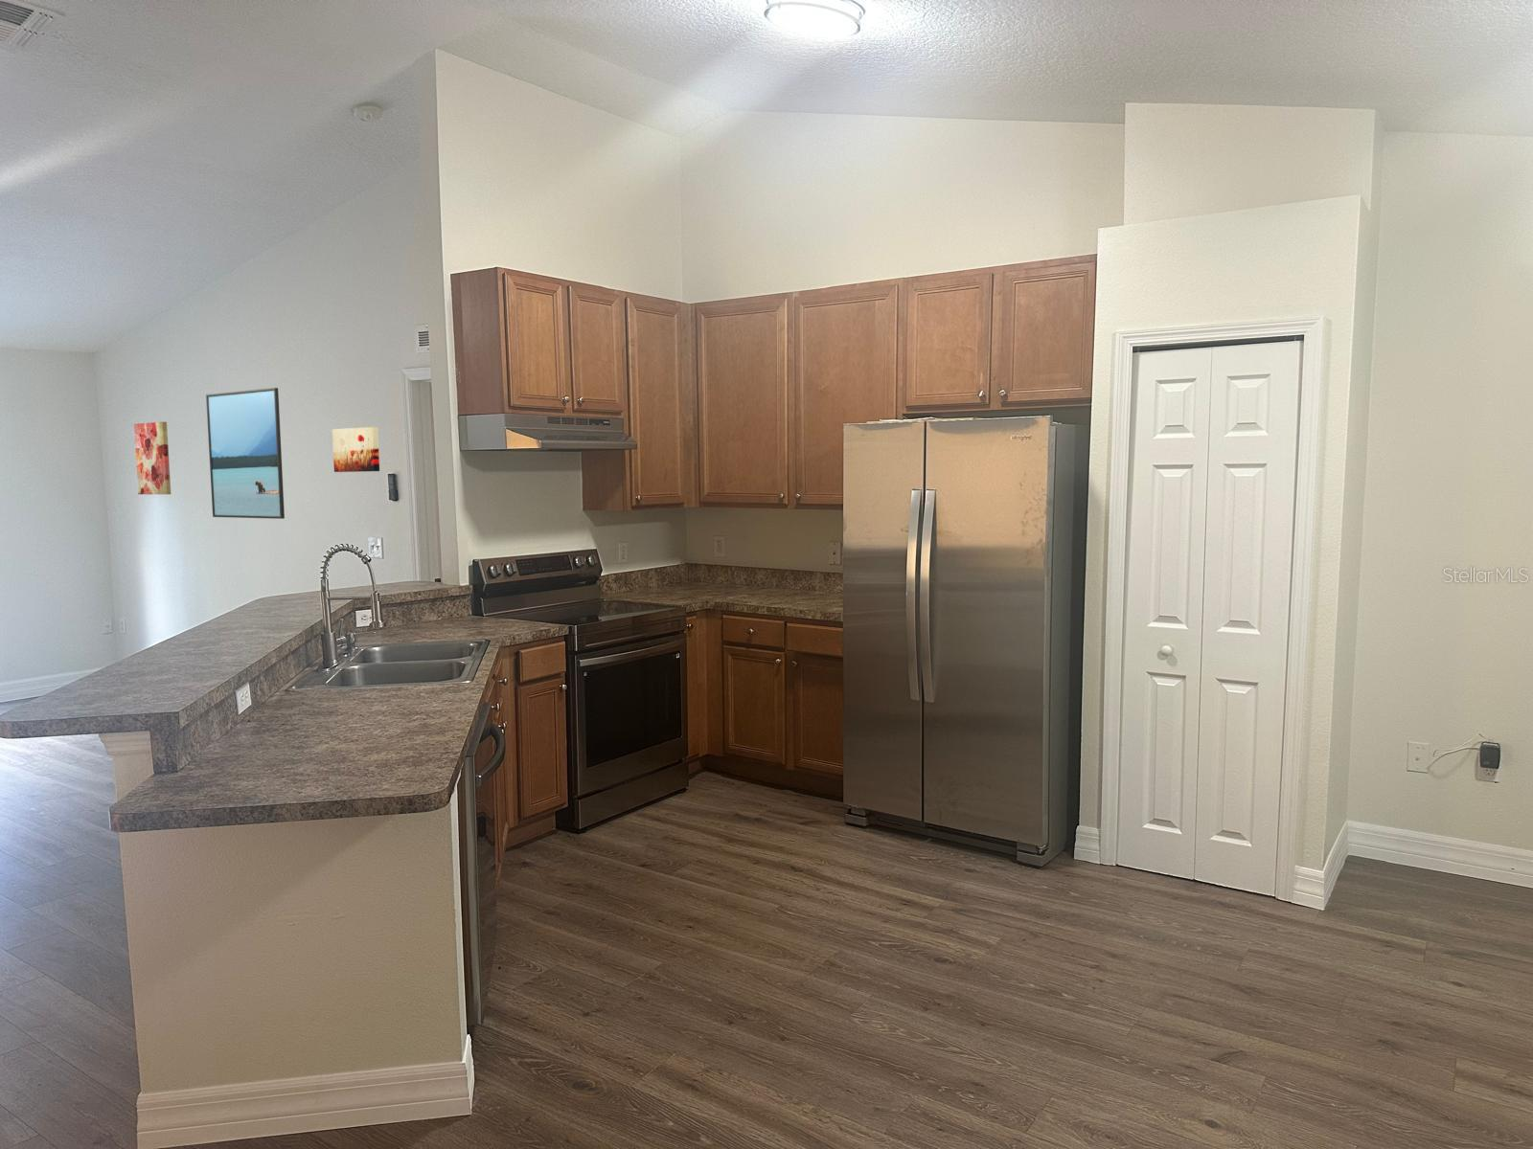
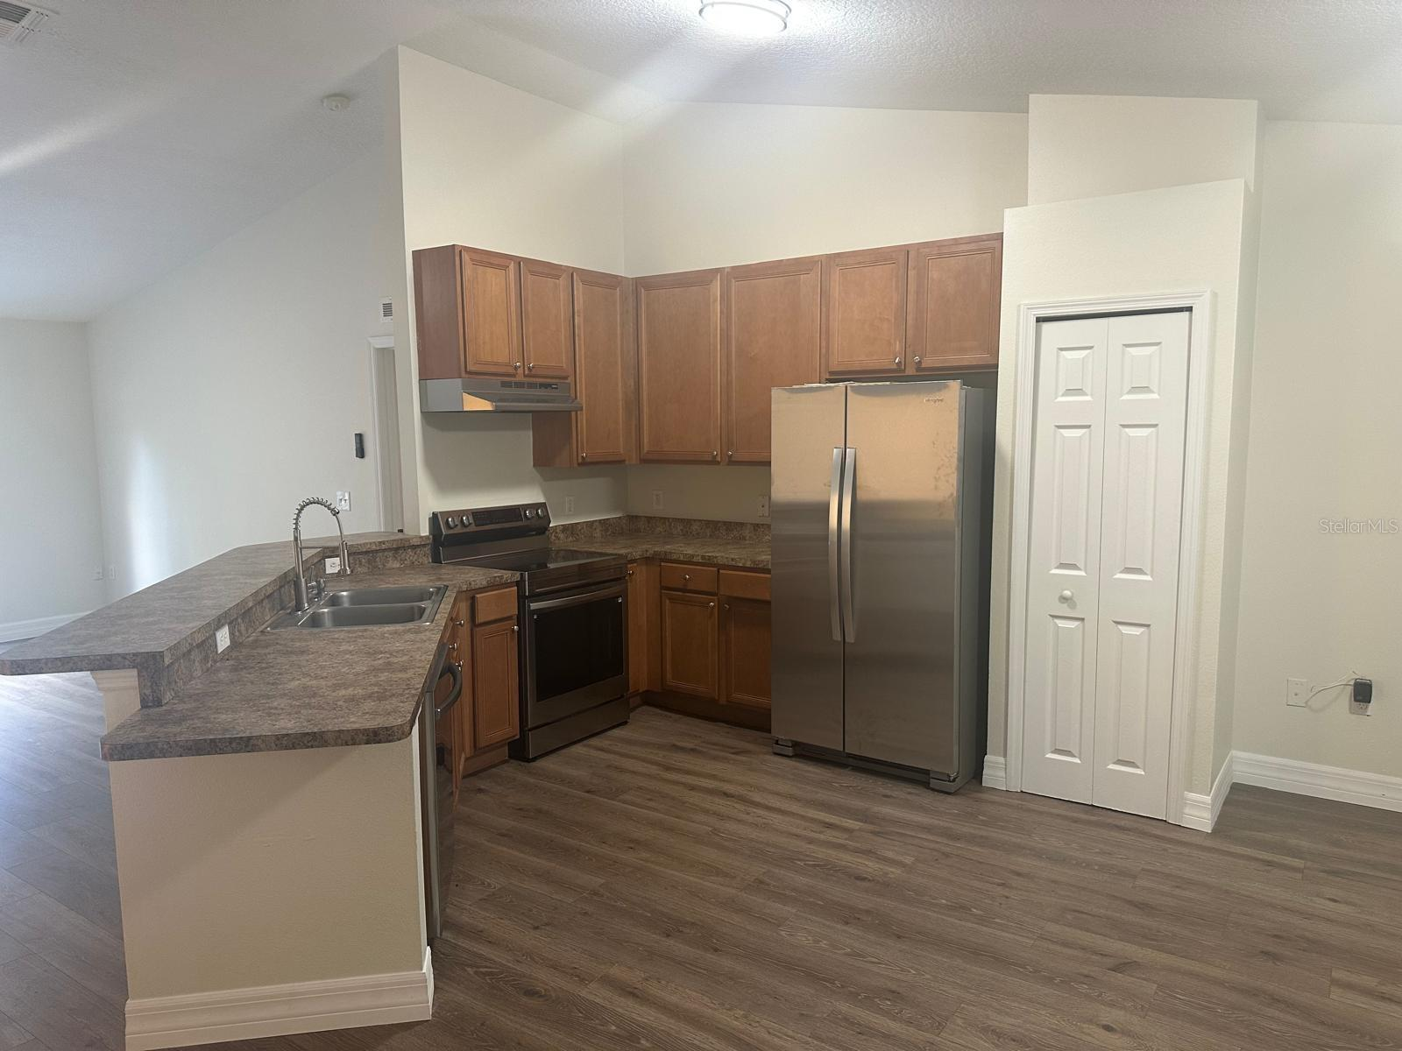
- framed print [205,387,286,520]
- wall art [332,426,380,473]
- wall art [133,421,171,495]
